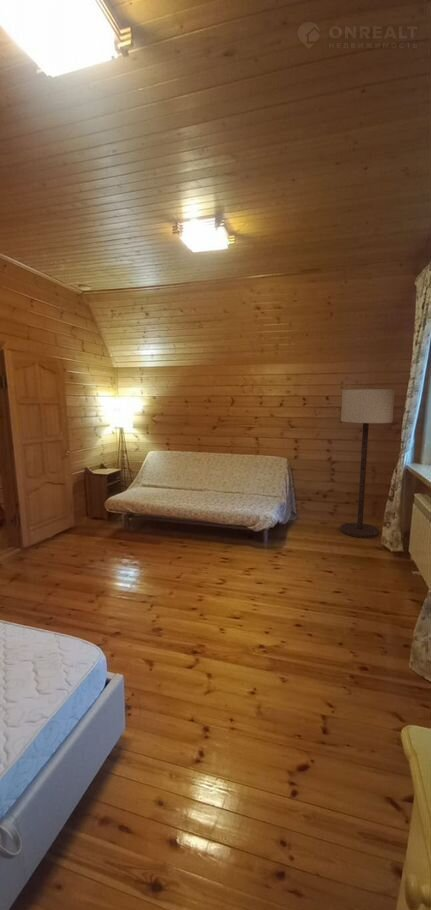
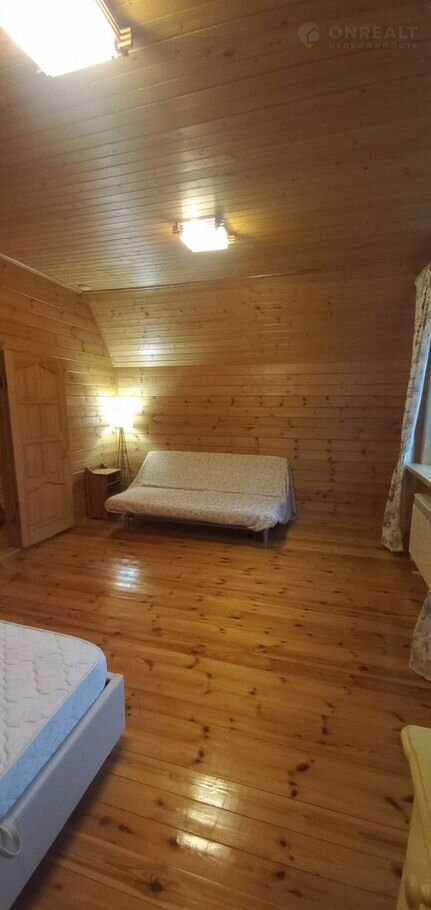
- floor lamp [339,388,396,539]
